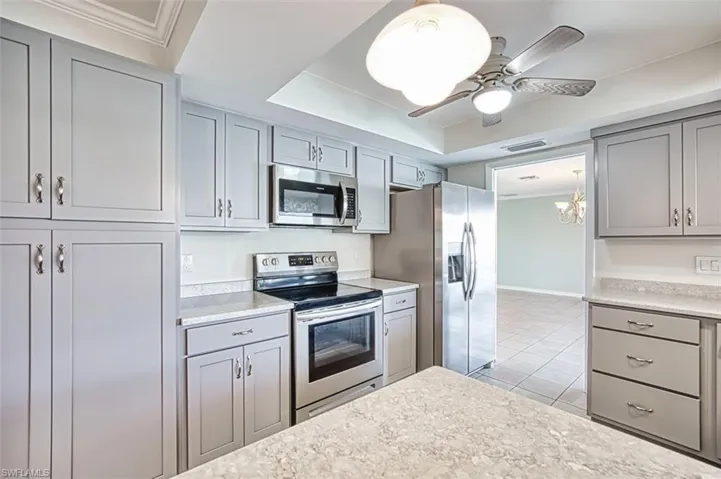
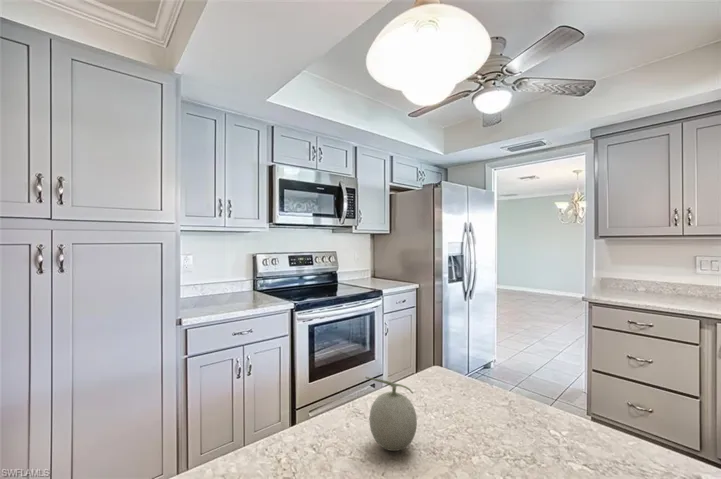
+ fruit [364,376,418,452]
